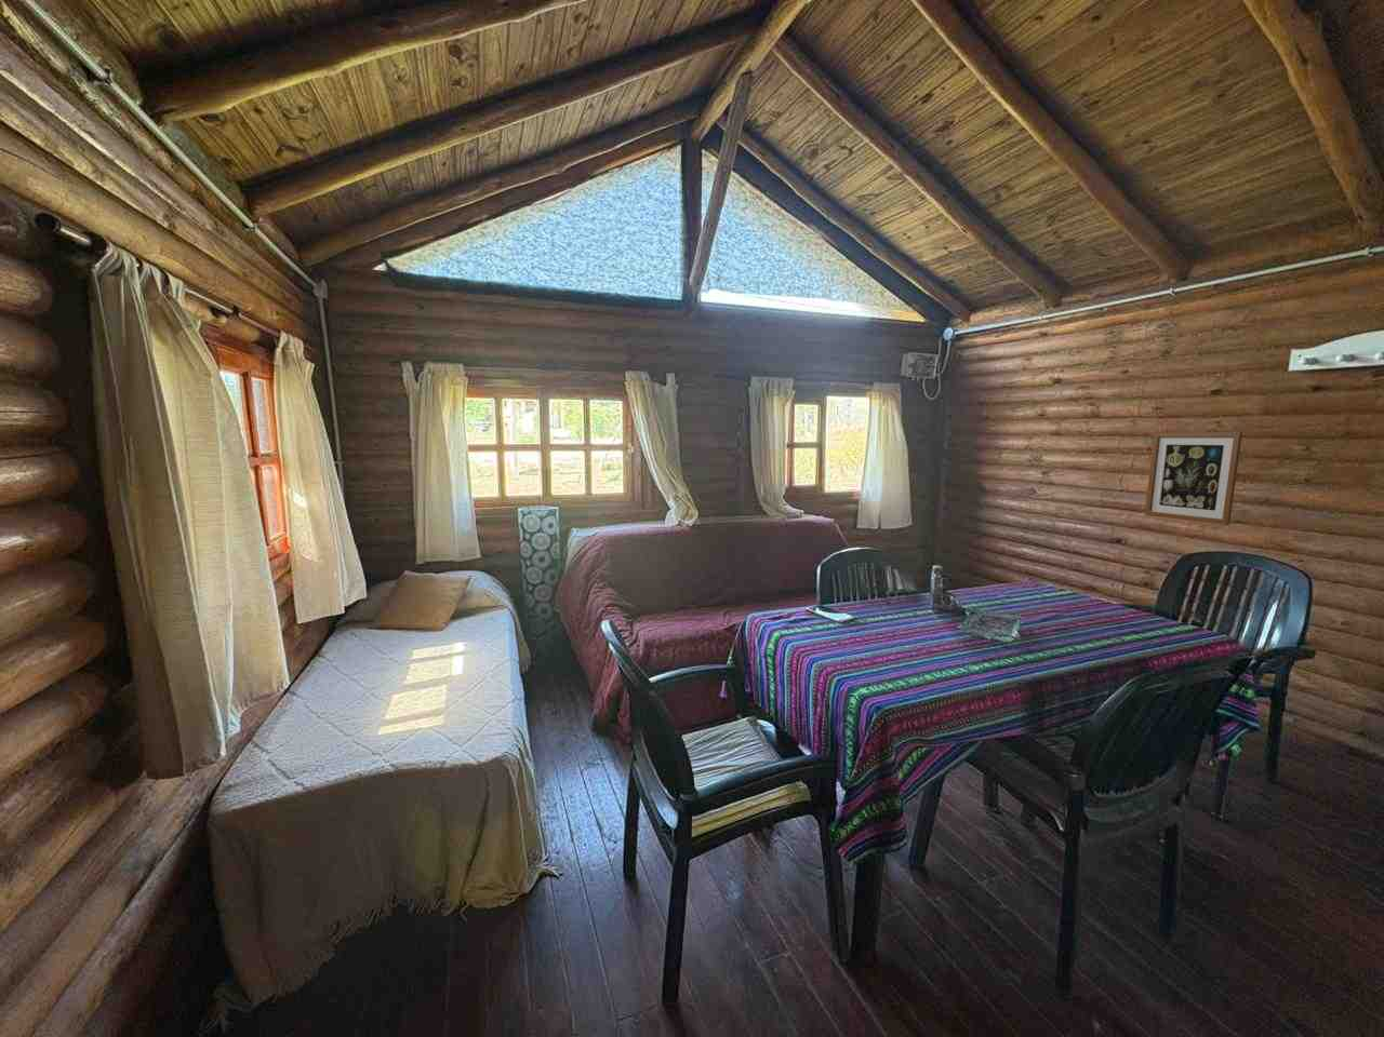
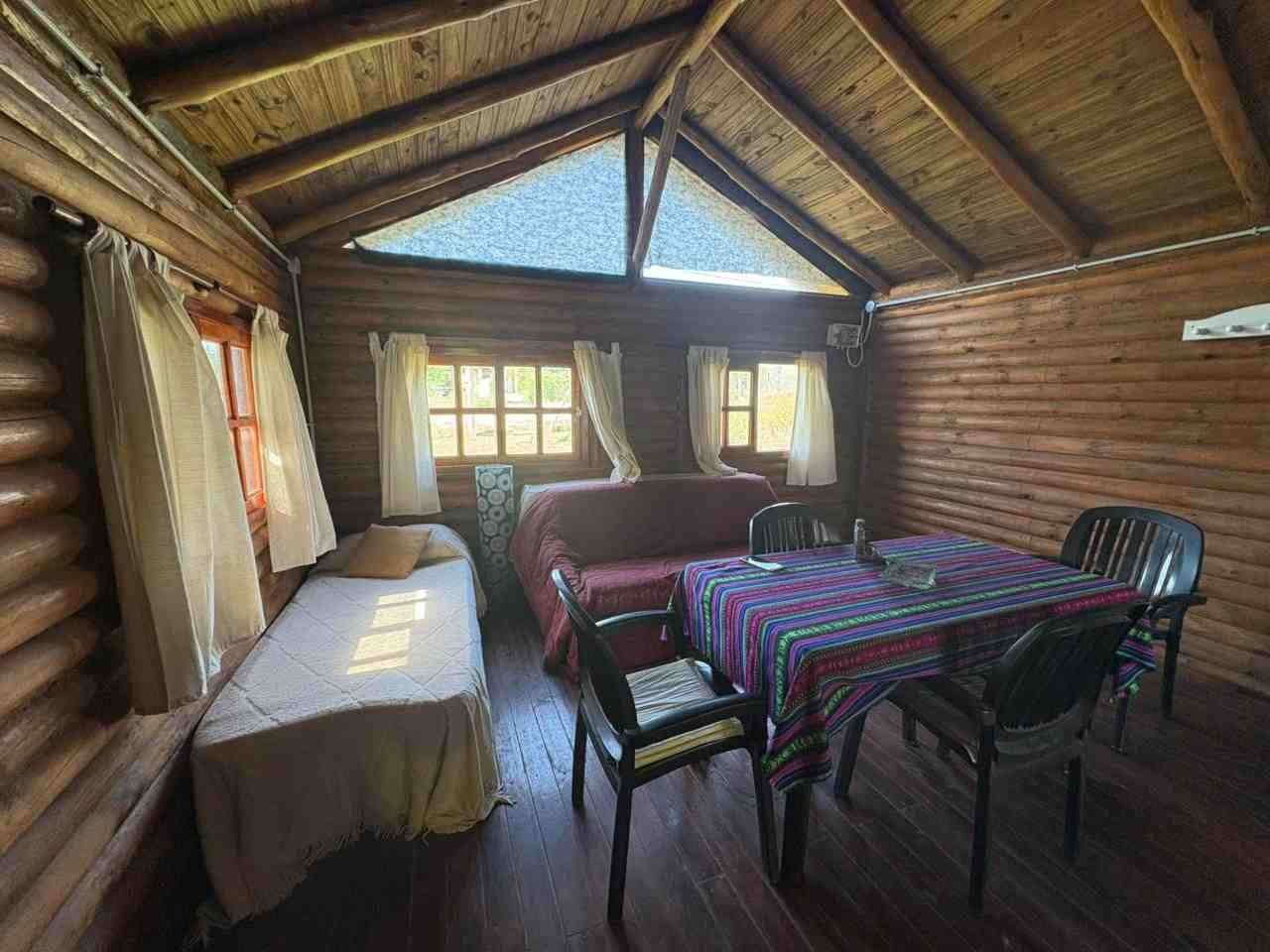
- wall art [1144,431,1243,526]
